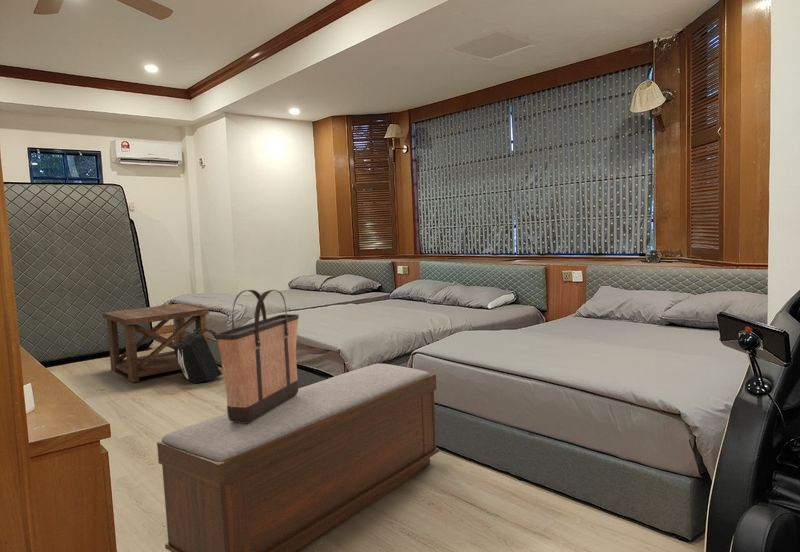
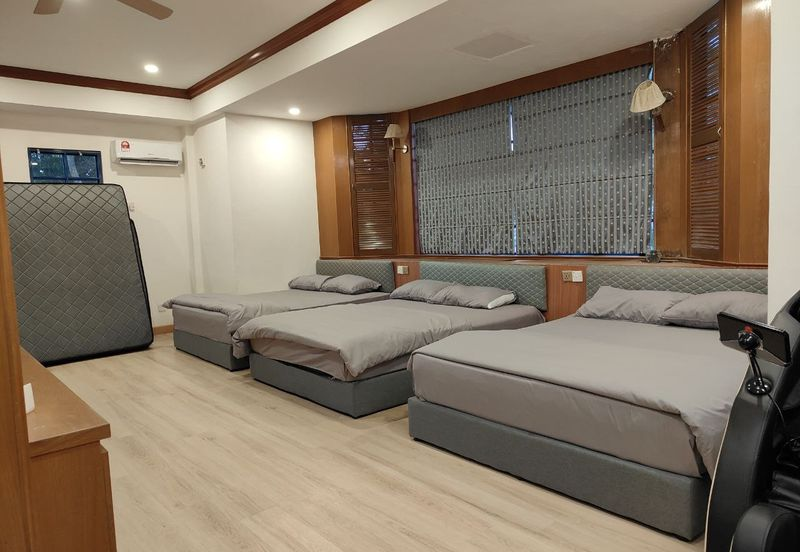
- backpack [174,328,223,384]
- shopping bag [215,289,300,423]
- bench [156,363,440,552]
- side table [102,303,210,384]
